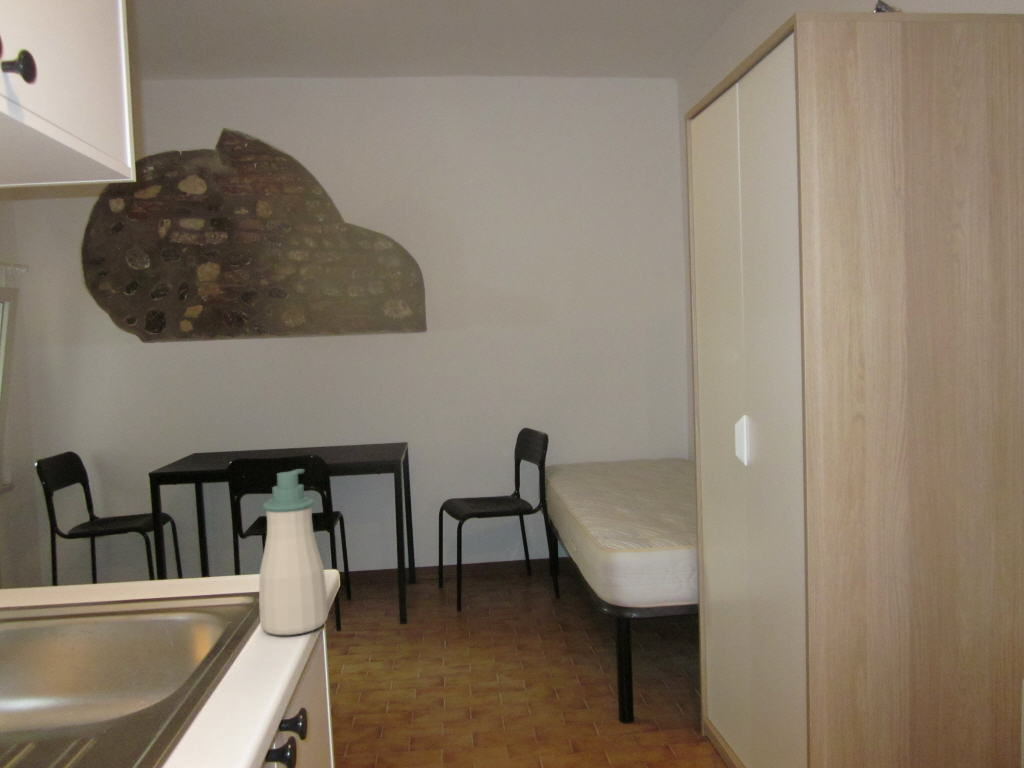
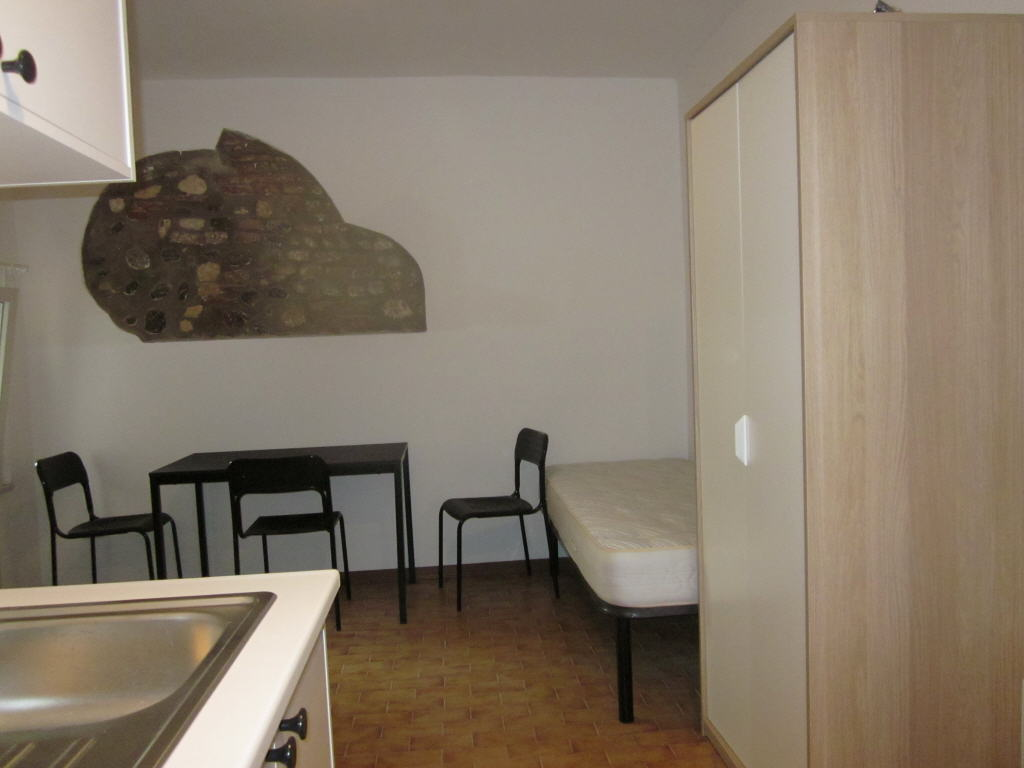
- soap bottle [258,468,329,636]
